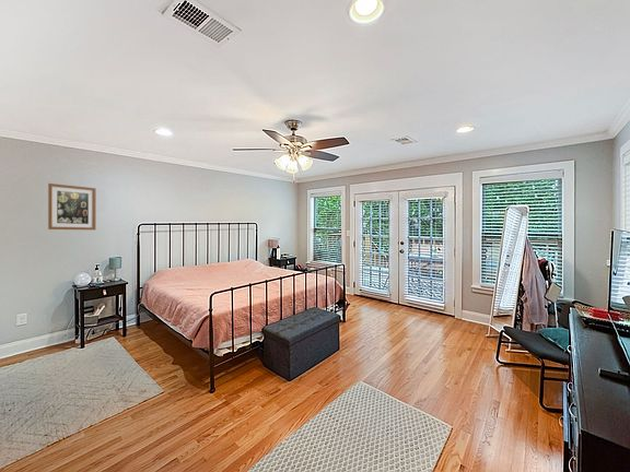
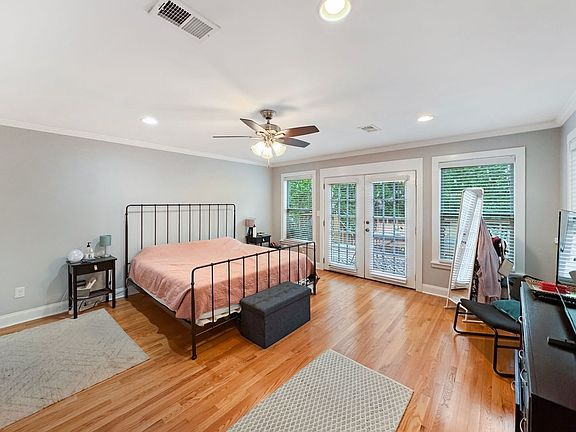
- wall art [47,182,97,231]
